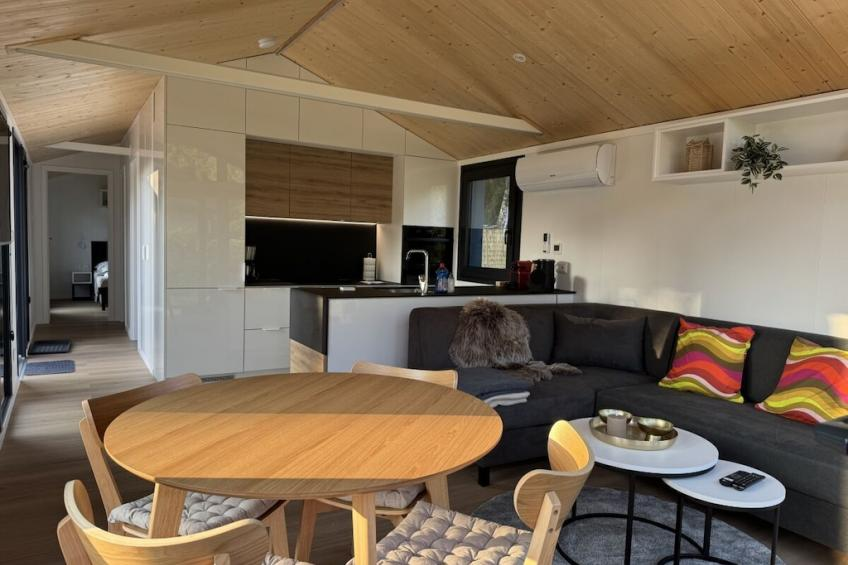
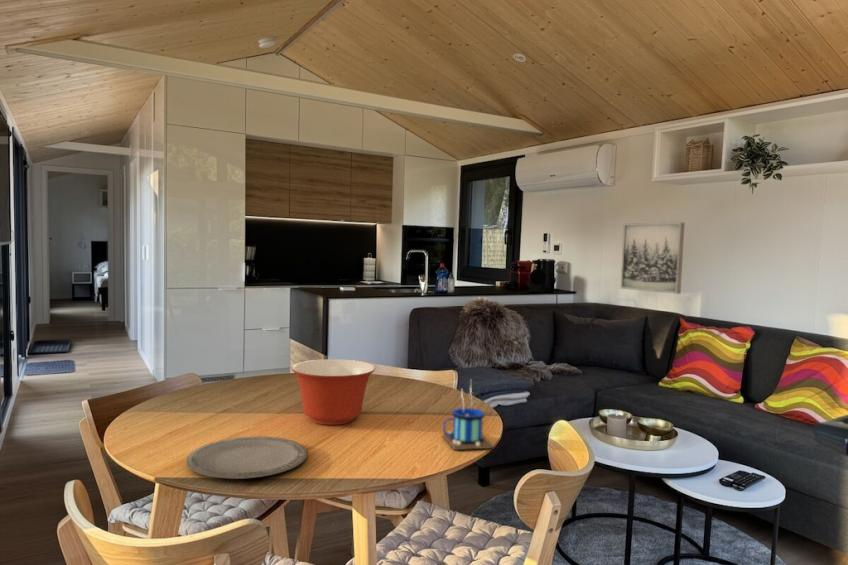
+ mixing bowl [290,358,376,426]
+ plate [186,435,308,480]
+ mug [442,380,494,451]
+ wall art [619,221,686,295]
